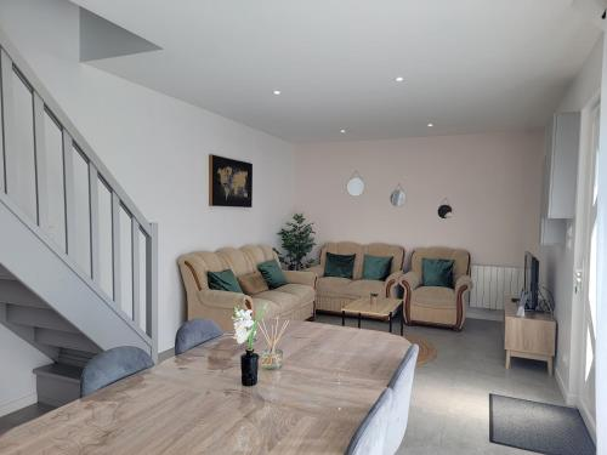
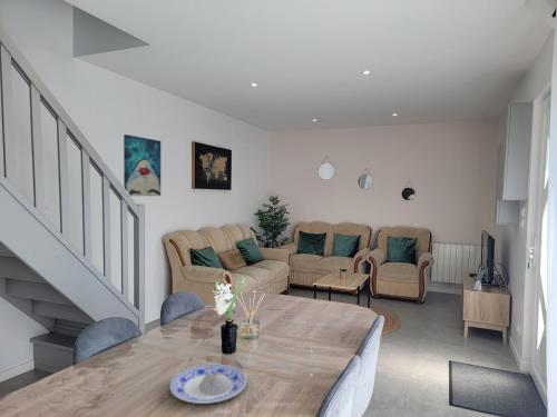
+ plate [169,364,247,405]
+ wall art [123,133,162,197]
